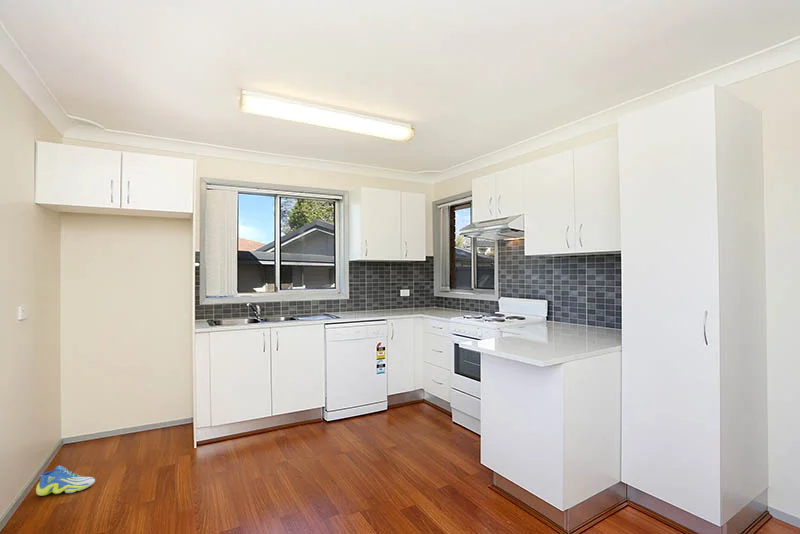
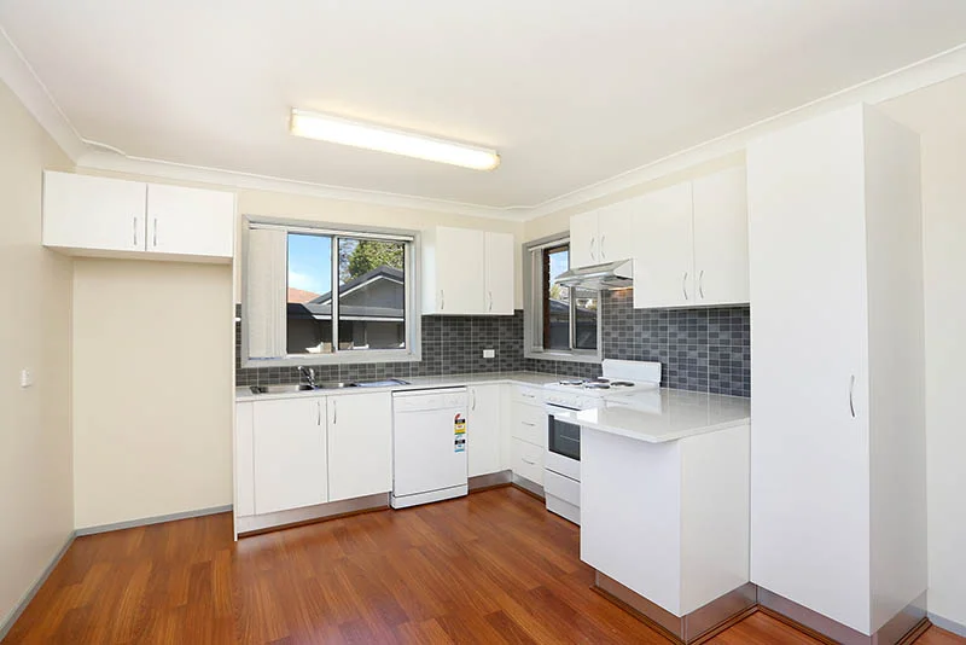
- sneaker [35,465,96,497]
